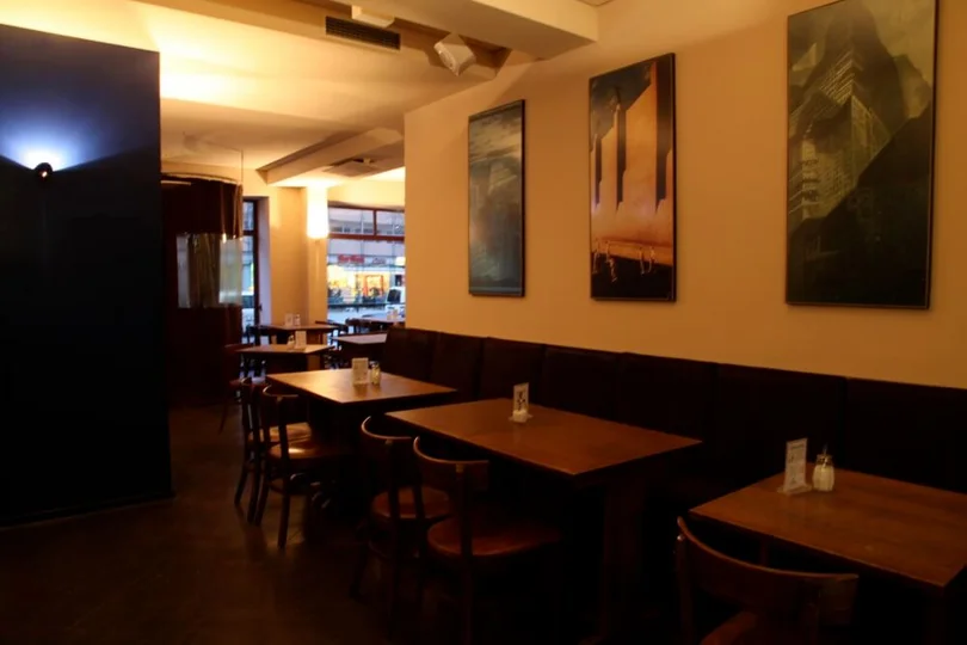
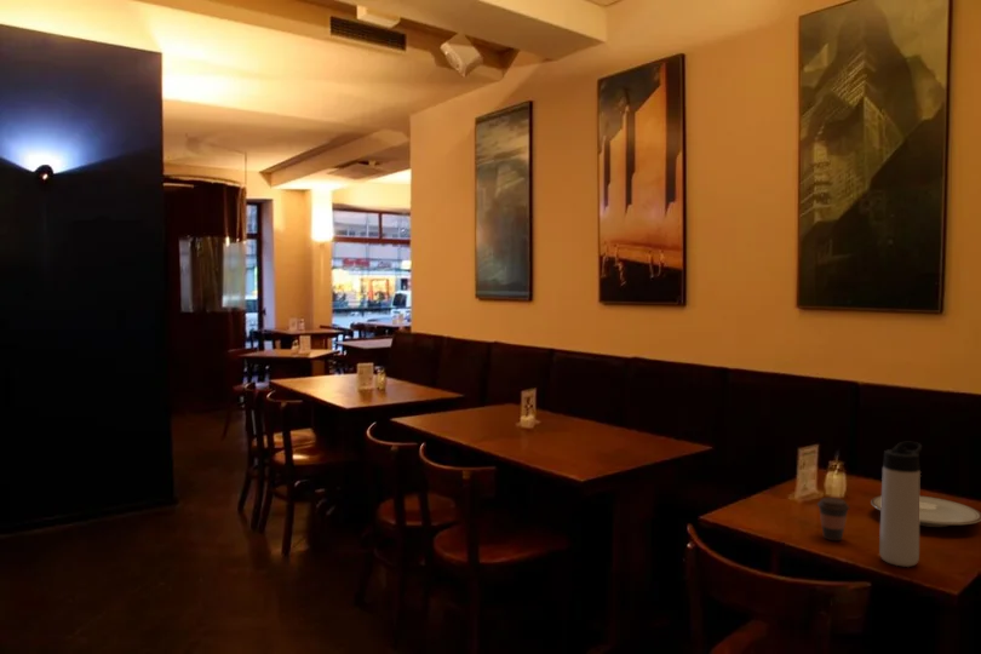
+ plate [870,494,981,528]
+ coffee cup [816,497,851,541]
+ thermos bottle [878,441,923,568]
